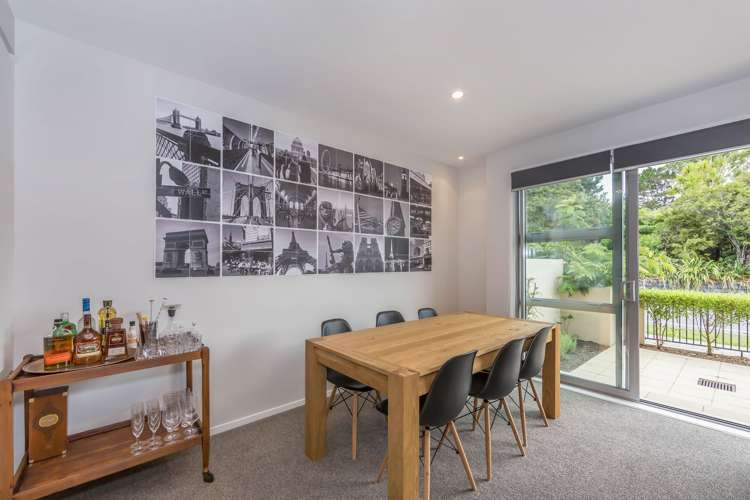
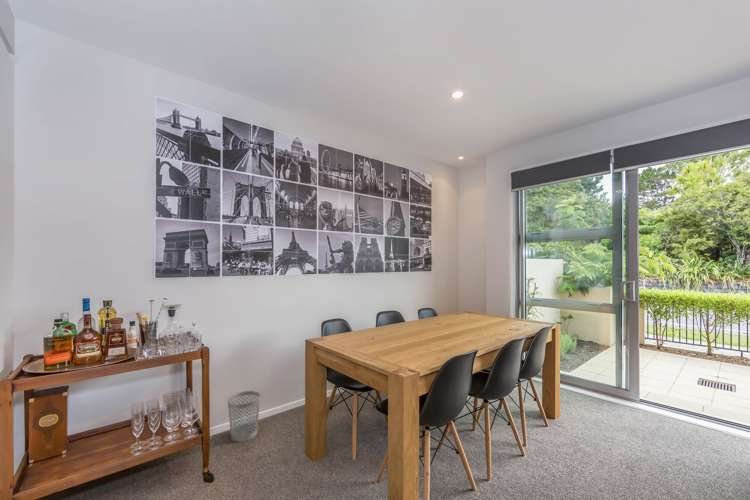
+ wastebasket [227,390,261,443]
